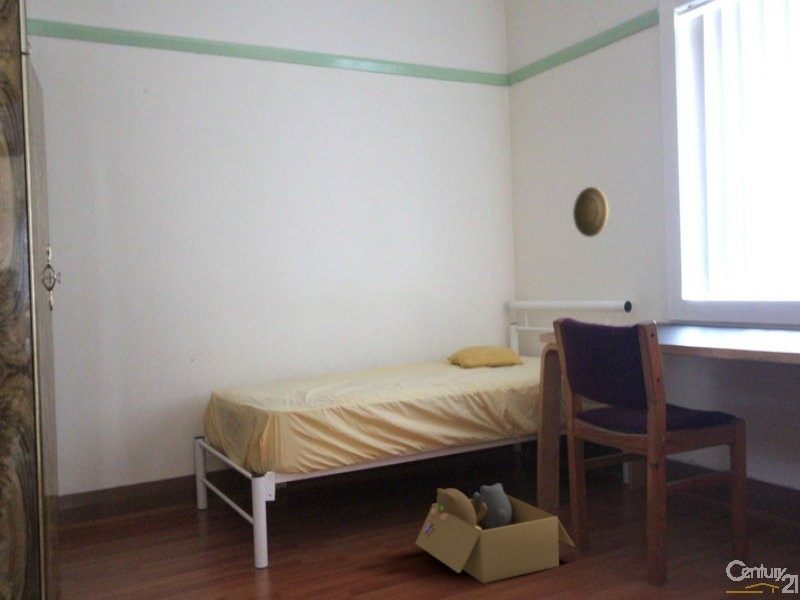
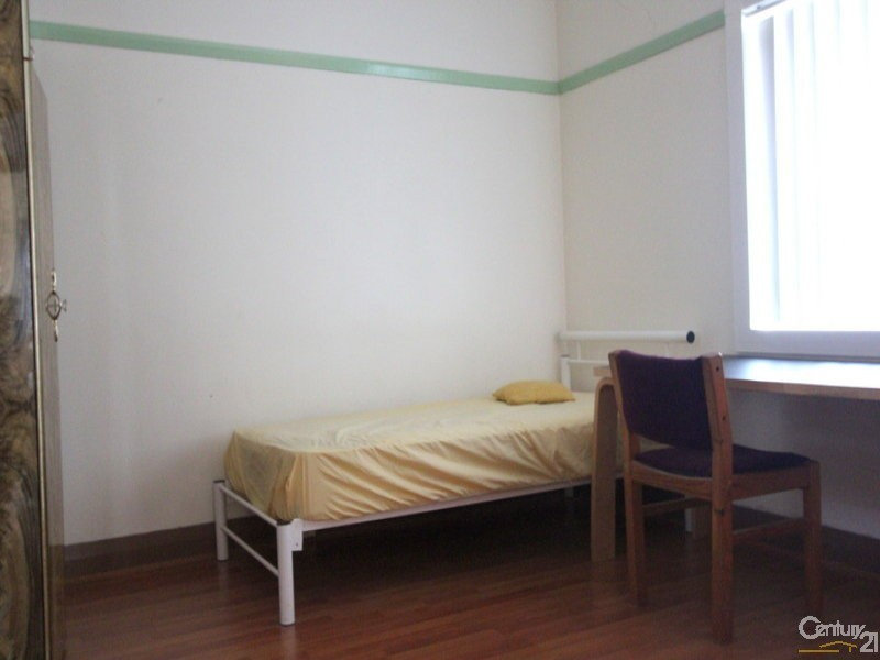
- decorative plate [572,186,609,238]
- cardboard box [414,482,576,584]
